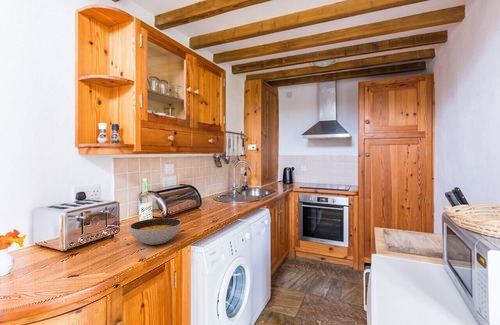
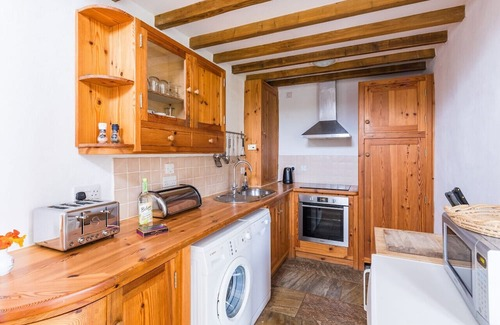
- soup bowl [129,217,182,246]
